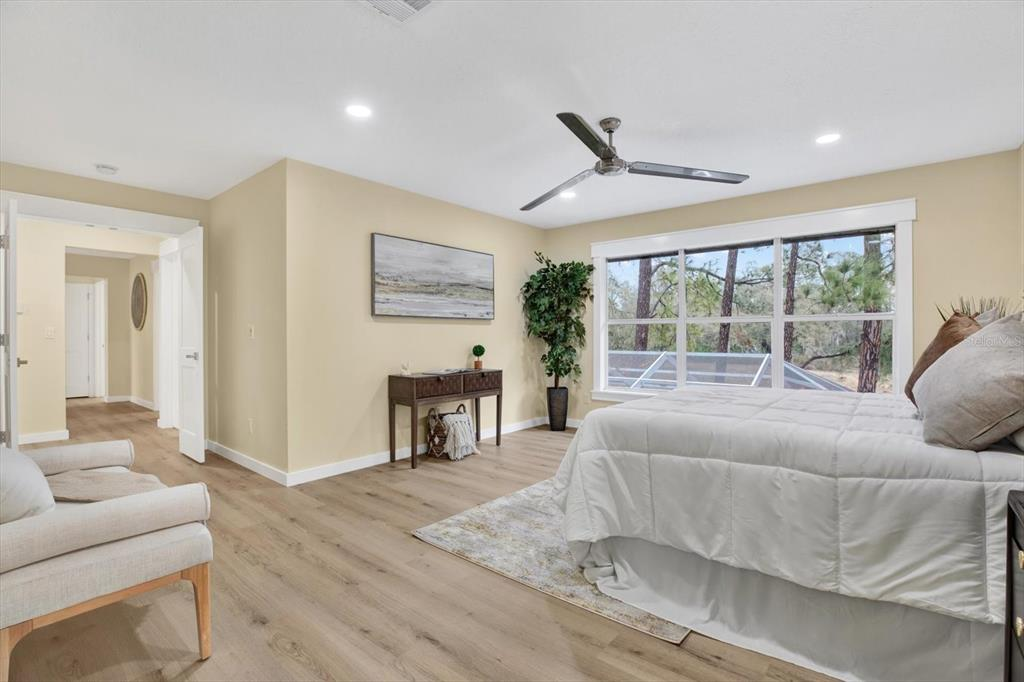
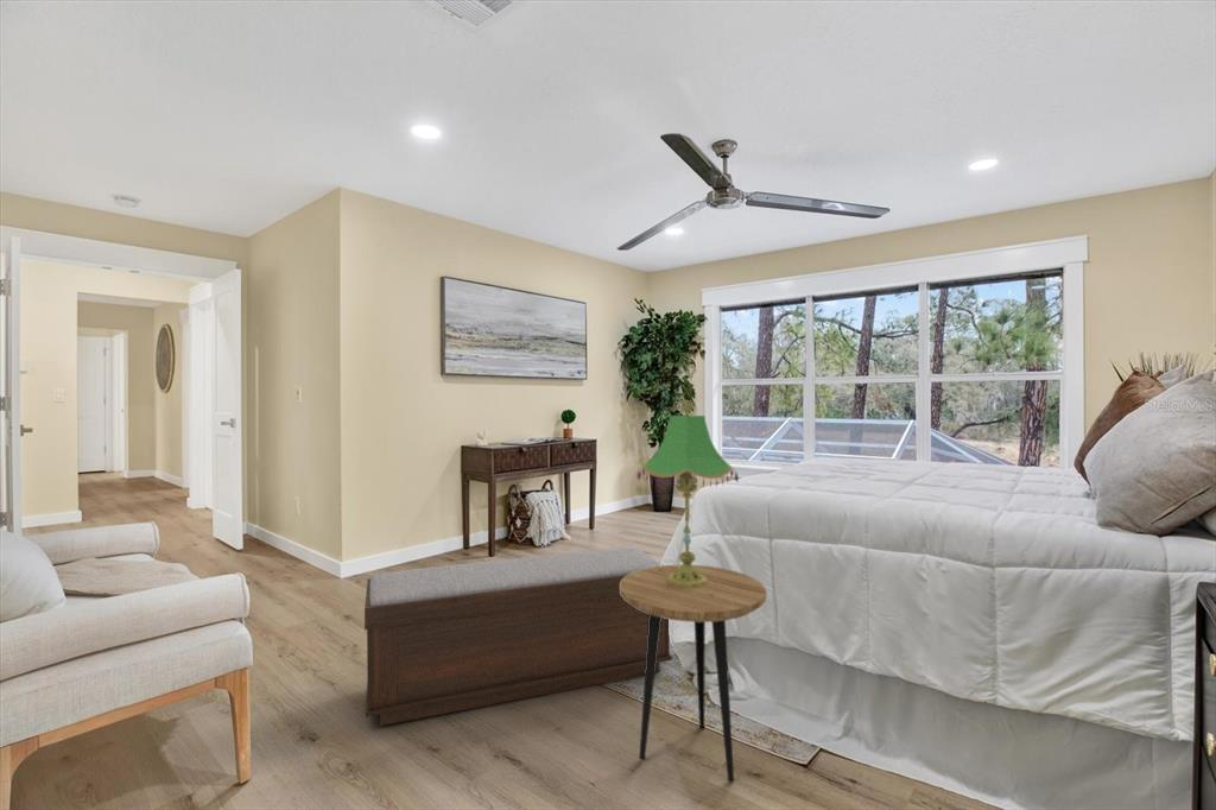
+ table lamp [635,400,740,587]
+ side table [620,564,767,783]
+ bench [363,546,673,727]
